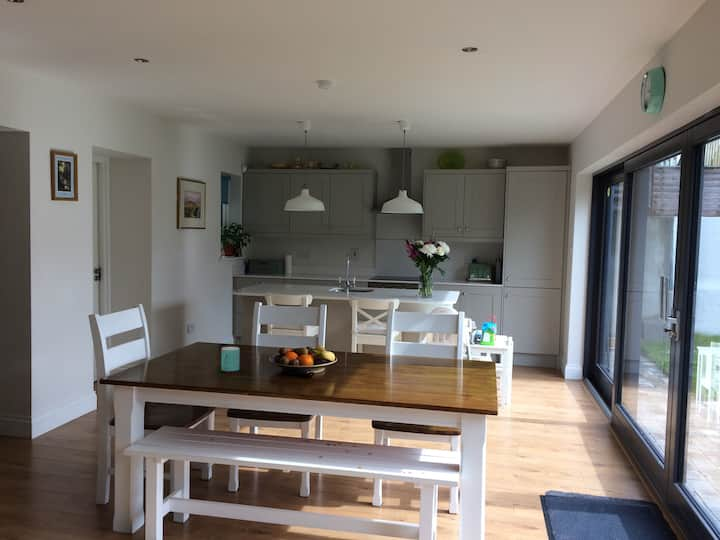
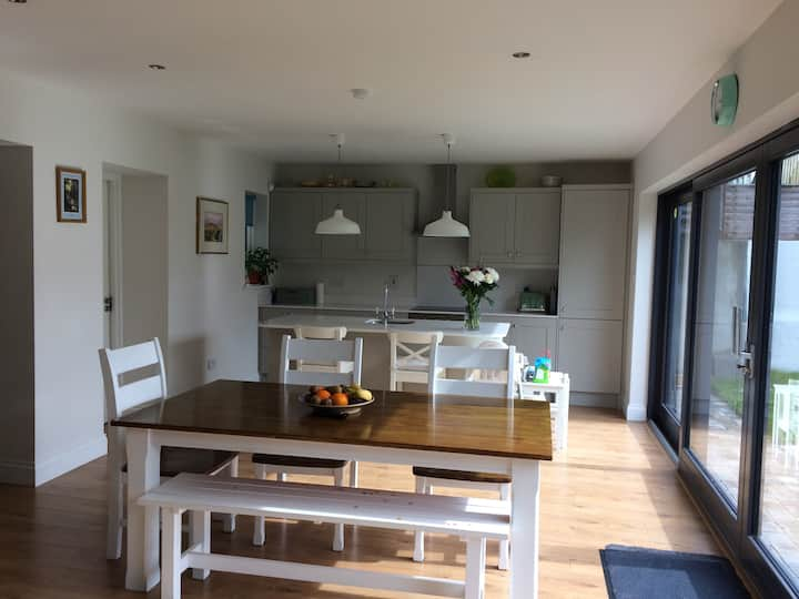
- mug [220,346,240,372]
